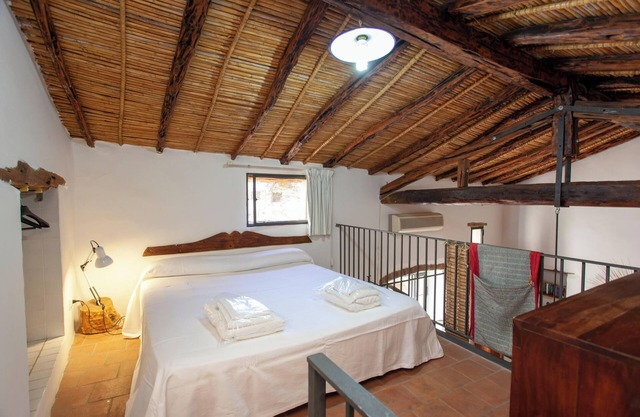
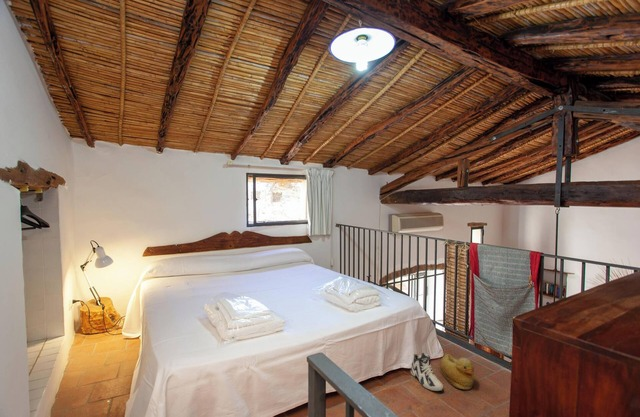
+ rubber duck [440,353,475,391]
+ sneaker [410,352,444,392]
